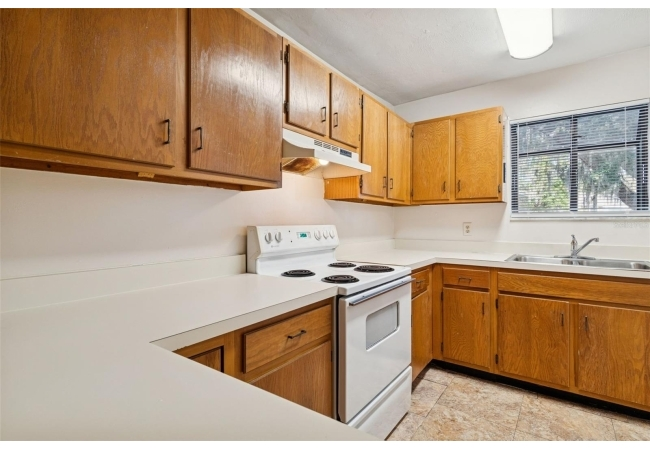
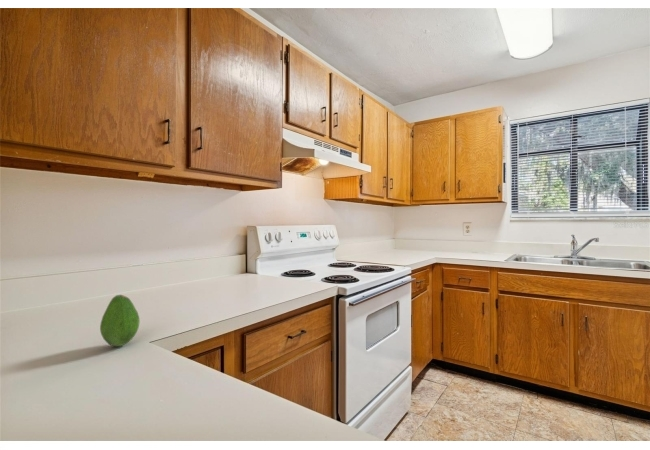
+ fruit [99,294,141,347]
